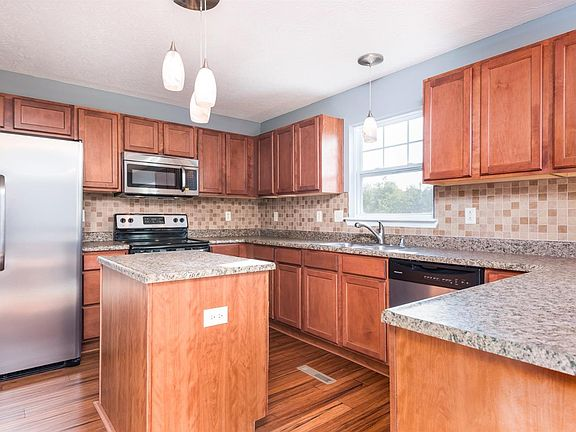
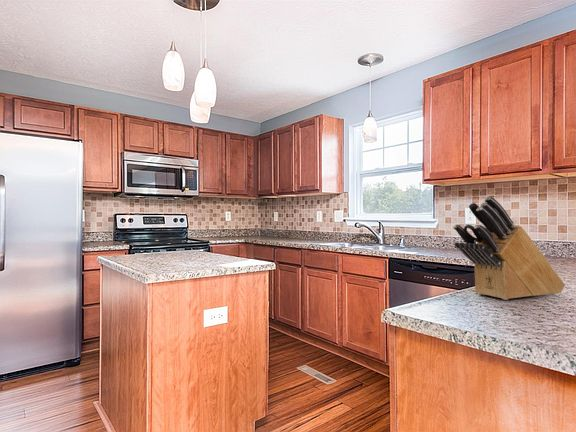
+ knife block [452,195,566,301]
